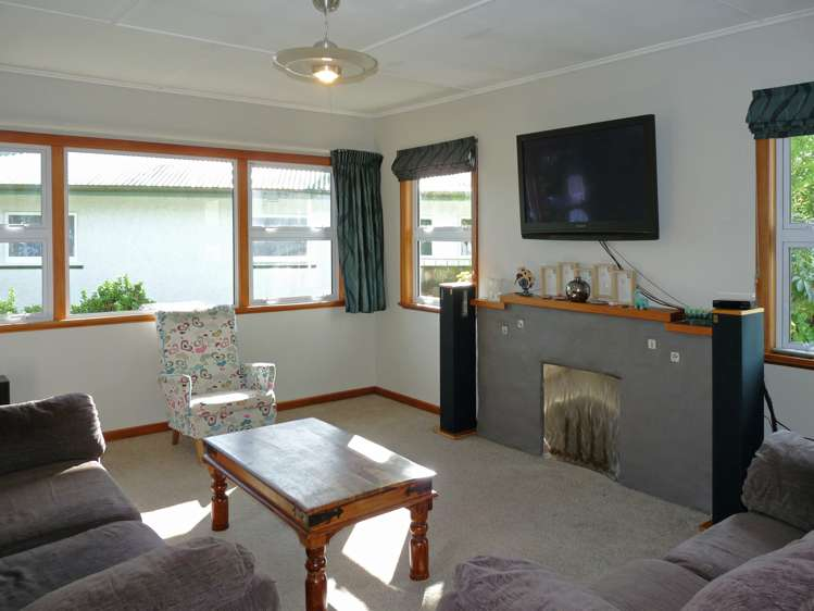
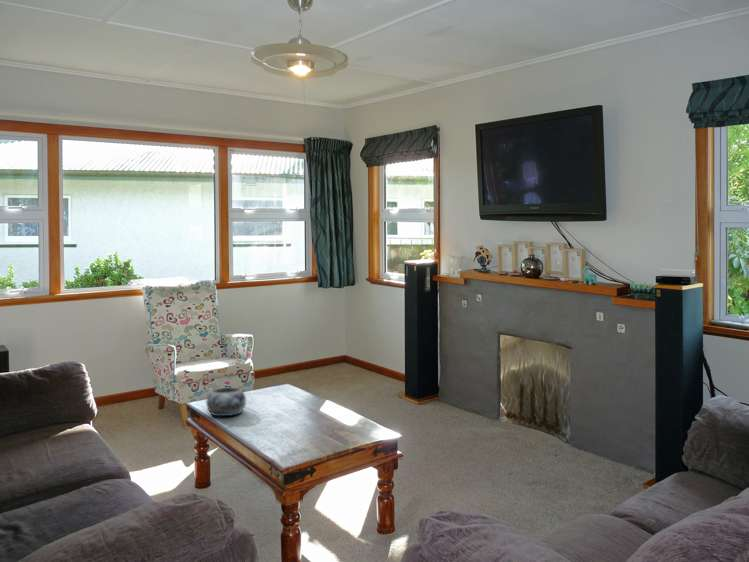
+ decorative bowl [205,386,247,417]
